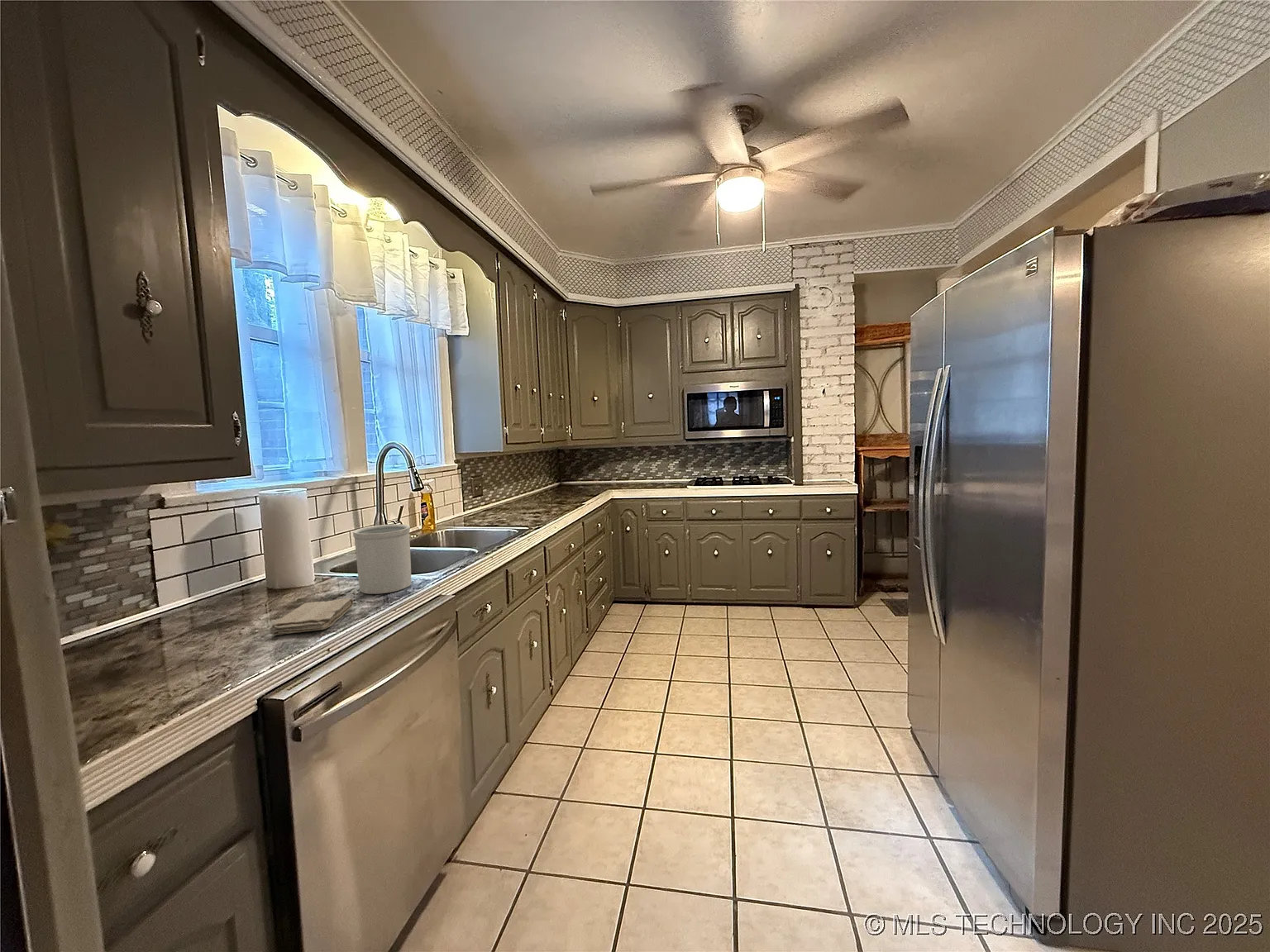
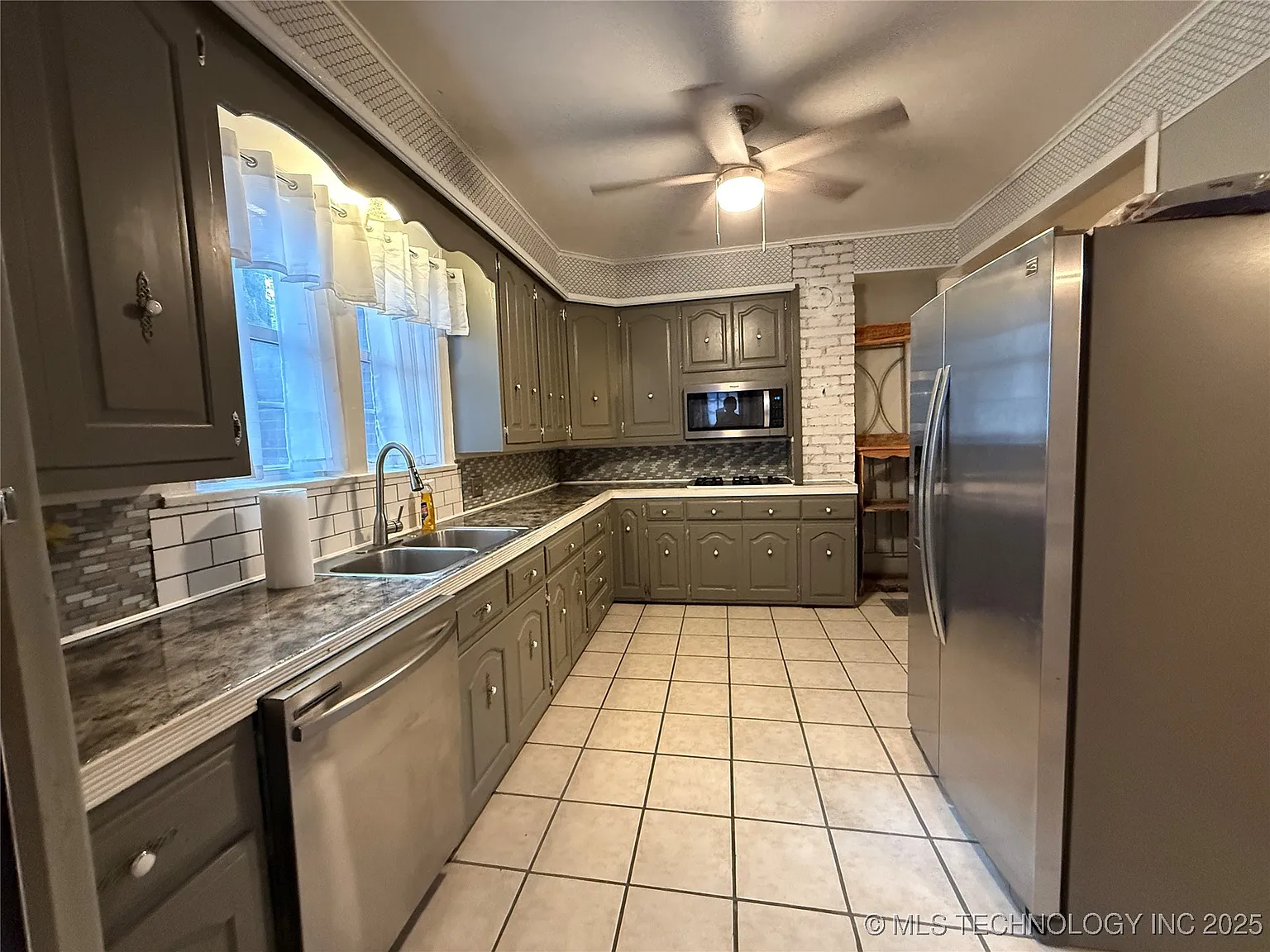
- utensil holder [352,523,412,595]
- washcloth [271,597,354,635]
